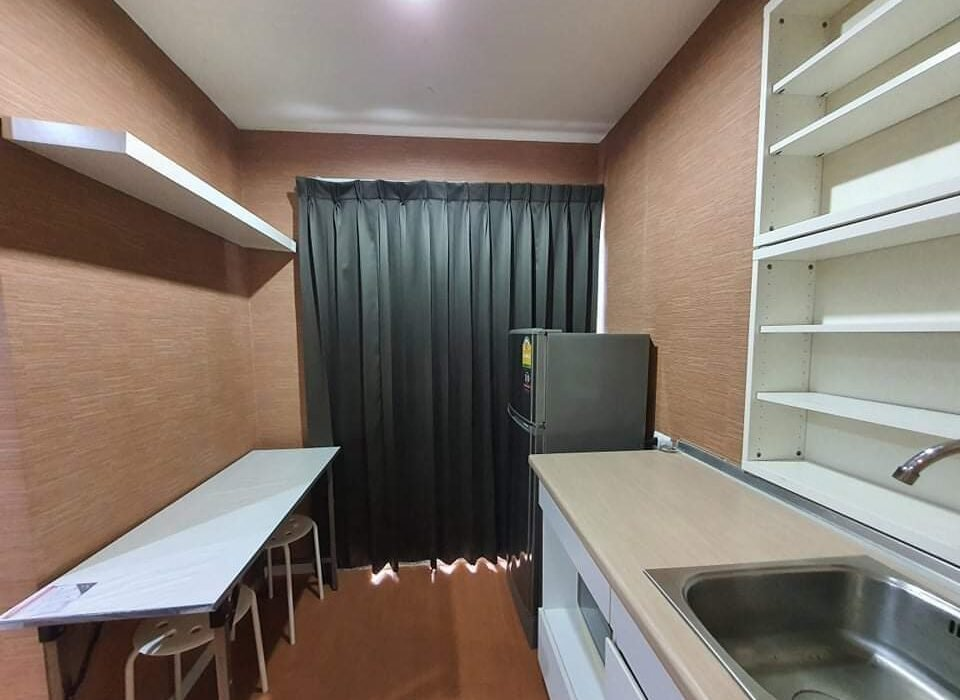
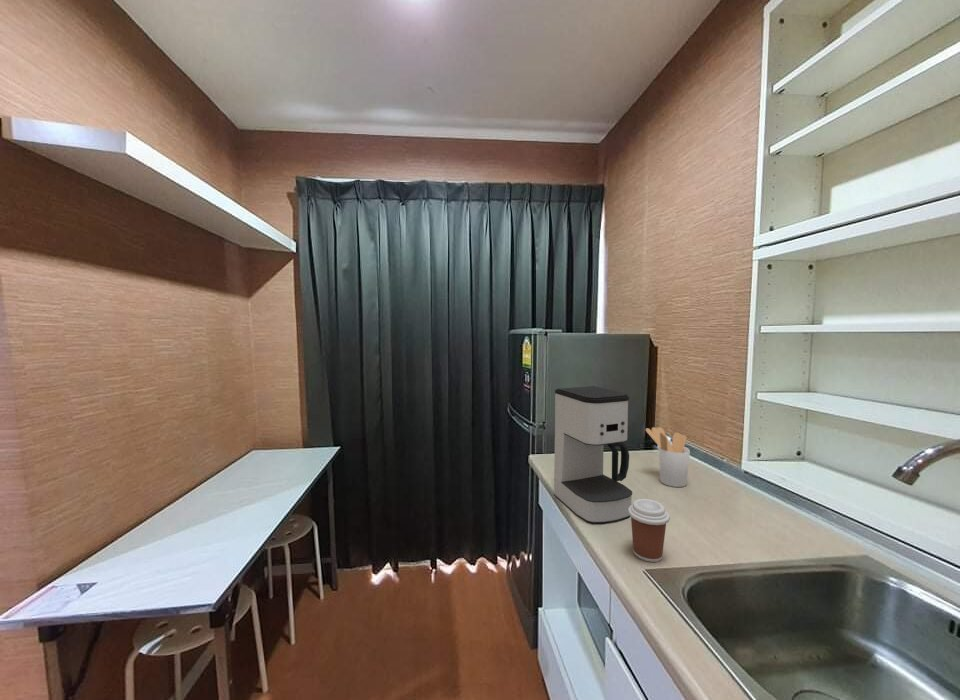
+ coffee maker [553,385,633,525]
+ utensil holder [645,426,691,488]
+ coffee cup [628,498,671,563]
